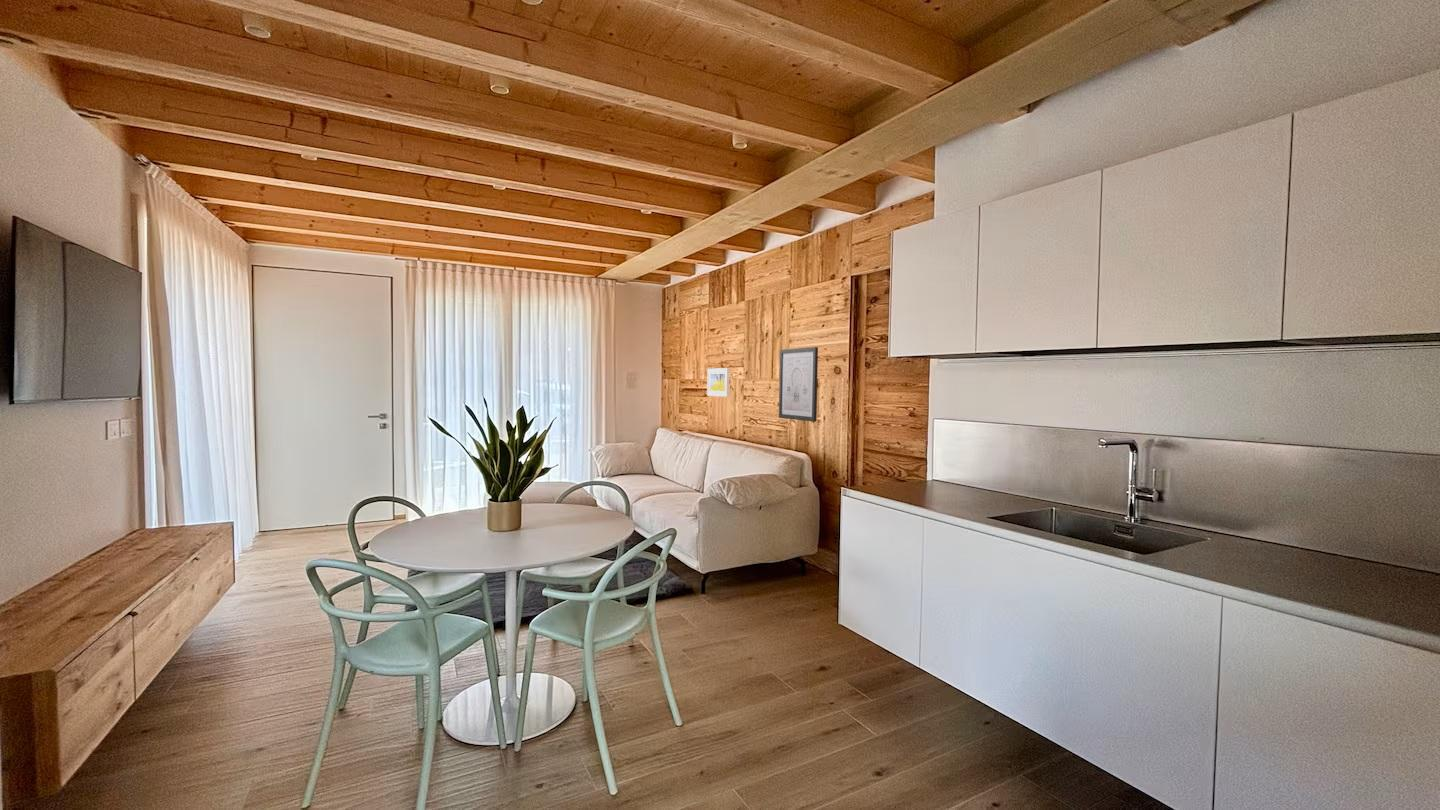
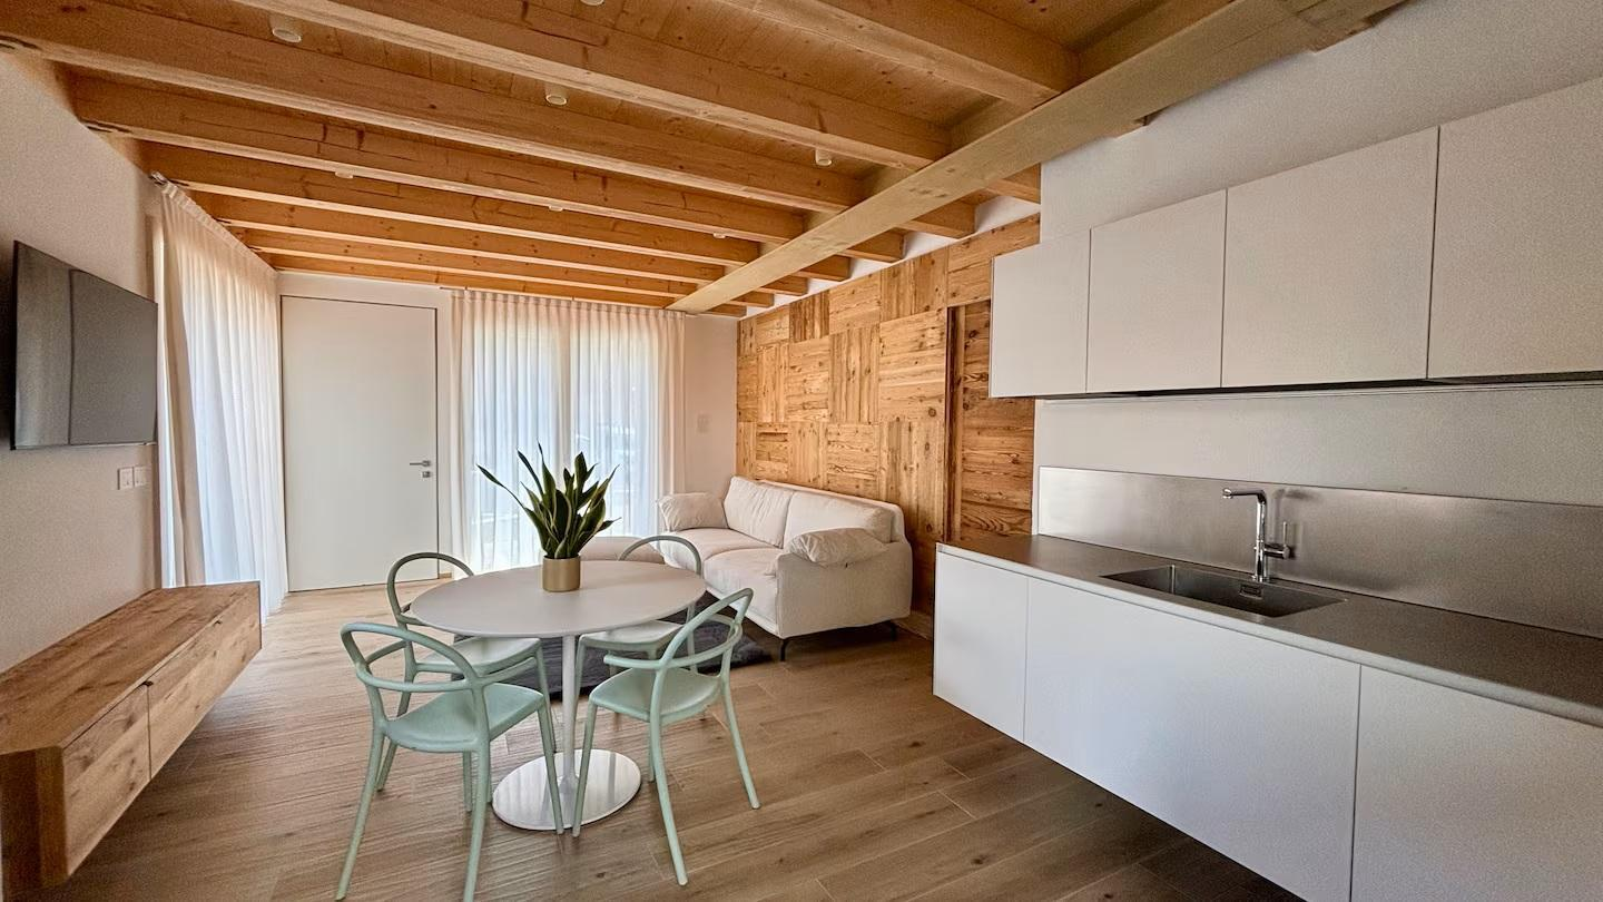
- wall art [778,346,819,423]
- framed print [706,367,730,398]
